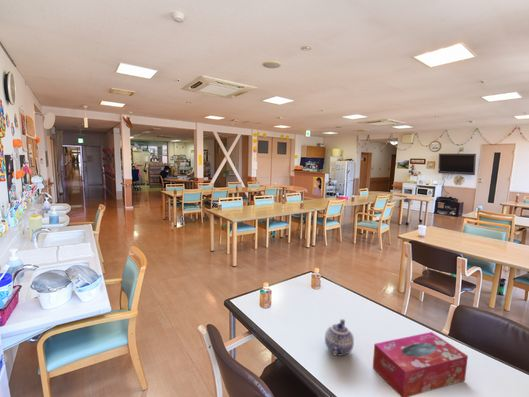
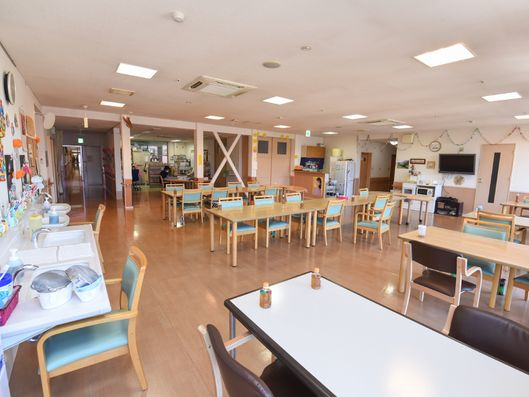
- teapot [324,318,355,357]
- tissue box [372,331,469,397]
